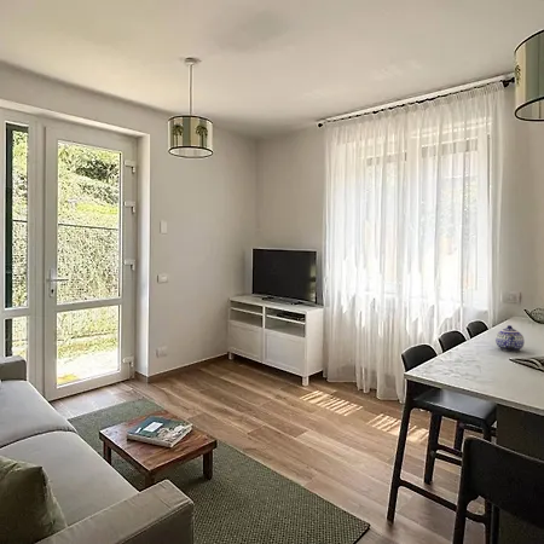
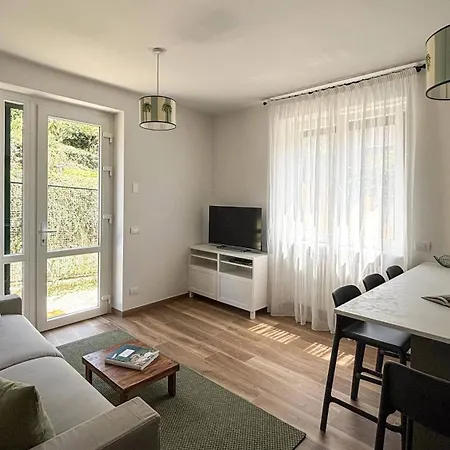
- teapot [494,324,526,352]
